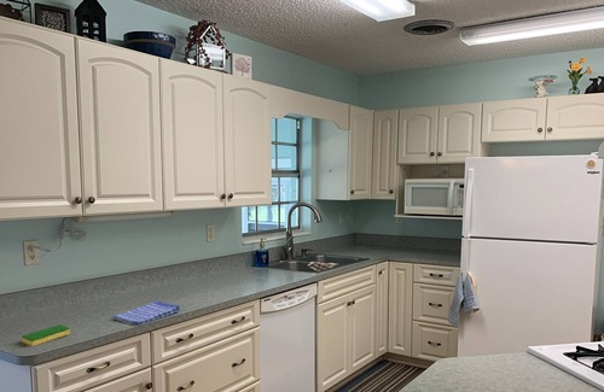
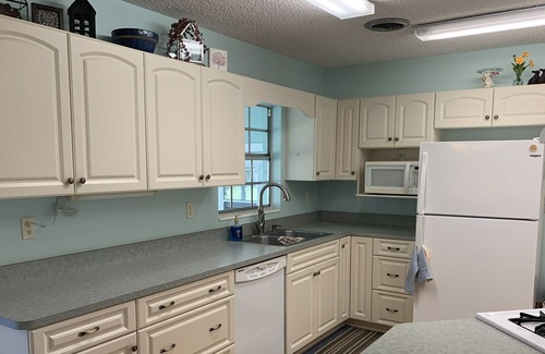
- dish sponge [21,323,71,347]
- dish towel [111,300,181,327]
